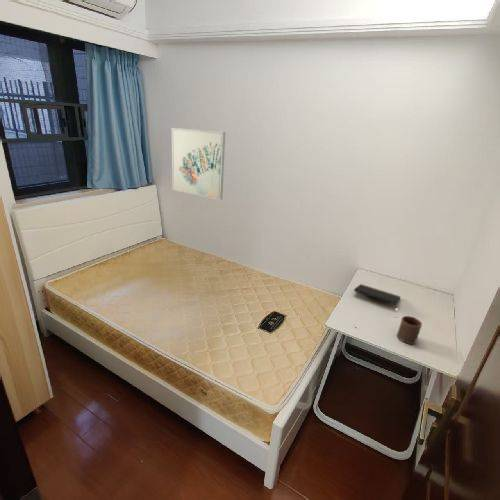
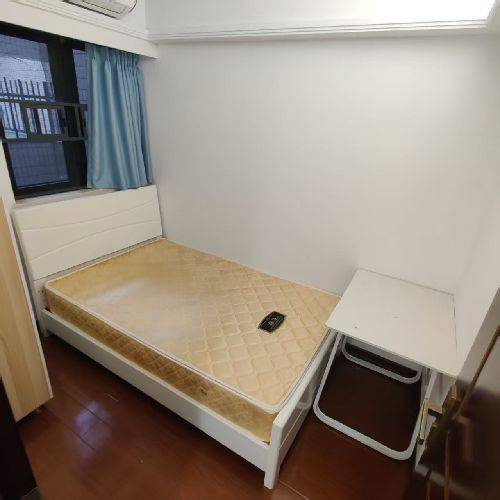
- cup [396,315,423,345]
- wall art [171,127,226,201]
- notepad [353,283,402,307]
